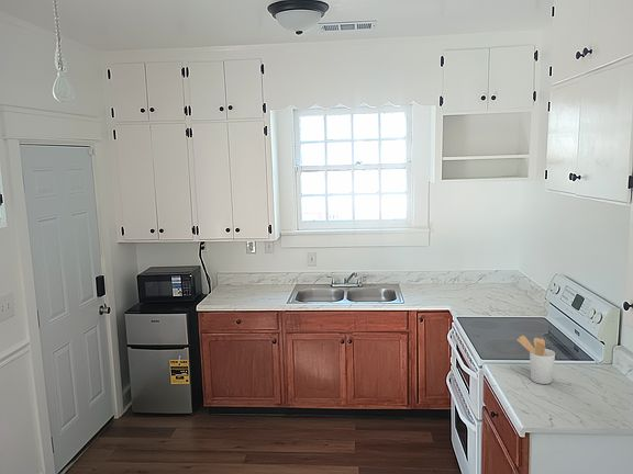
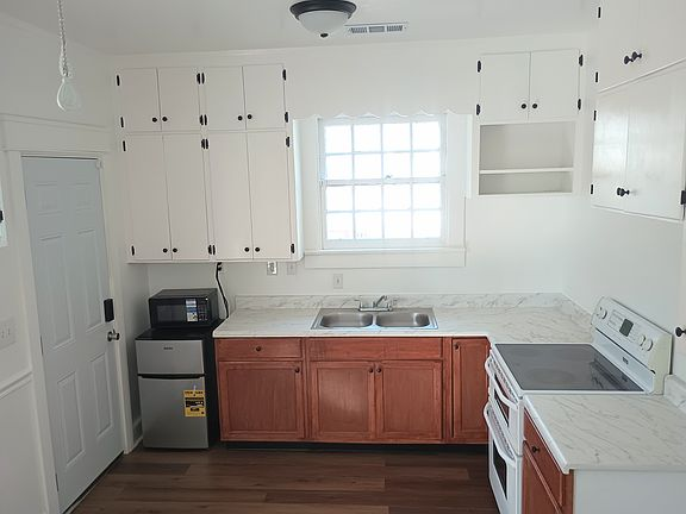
- utensil holder [517,335,556,385]
